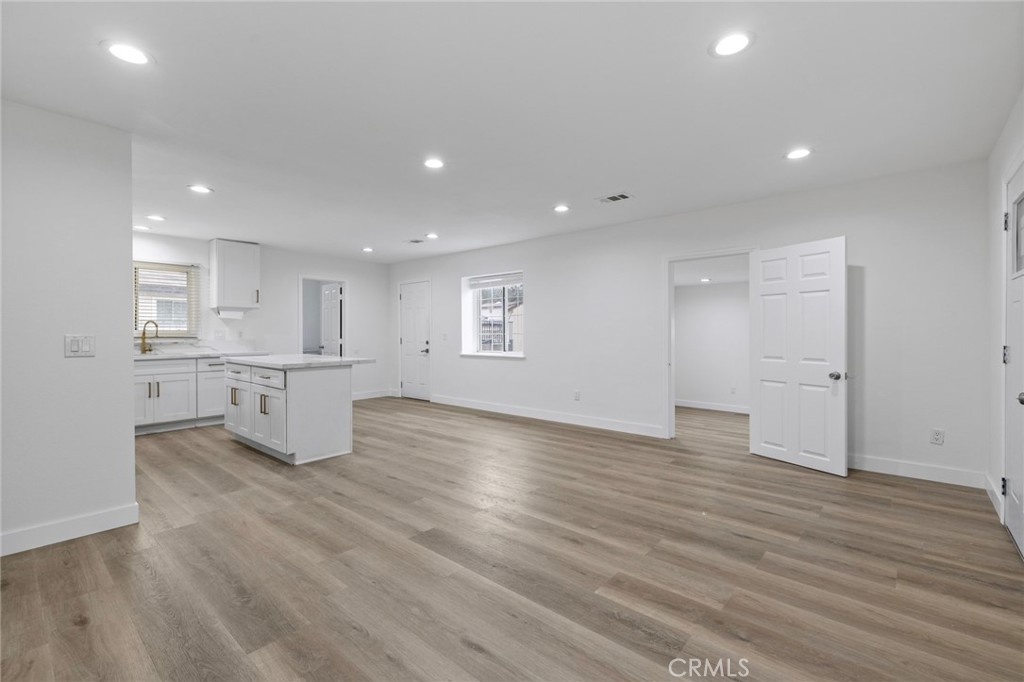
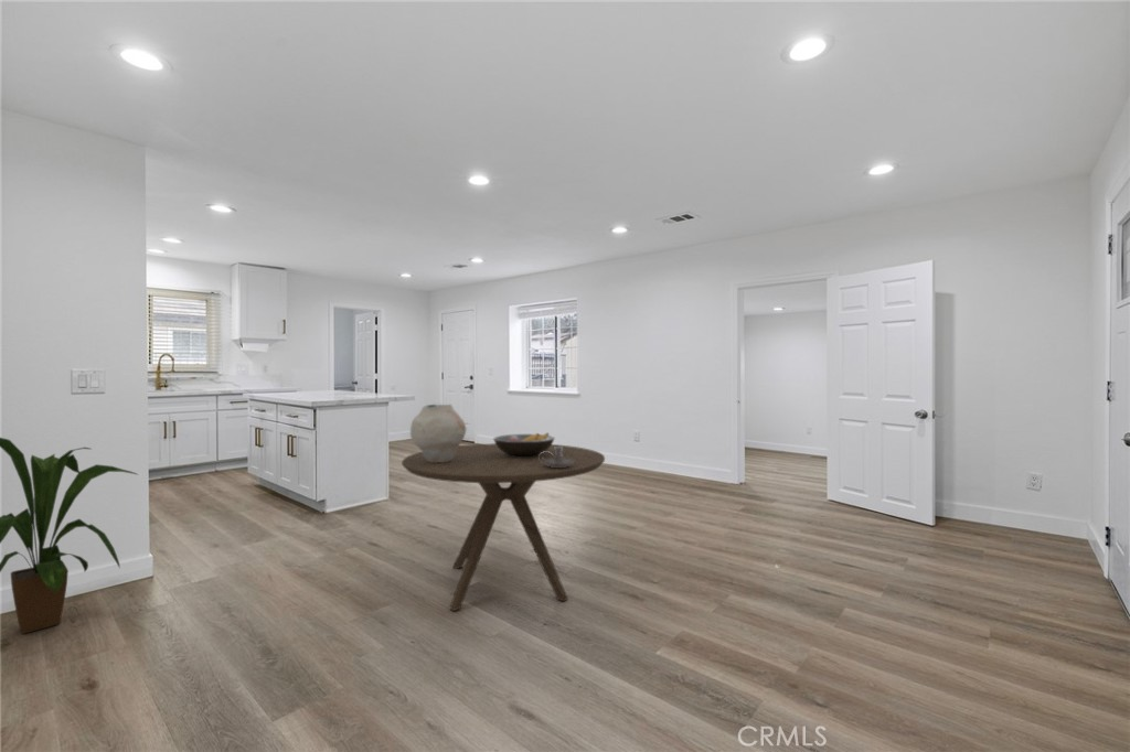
+ fruit bowl [492,432,556,456]
+ dining table [401,442,606,612]
+ house plant [0,437,140,635]
+ candle holder [539,447,574,468]
+ vase [409,404,468,463]
